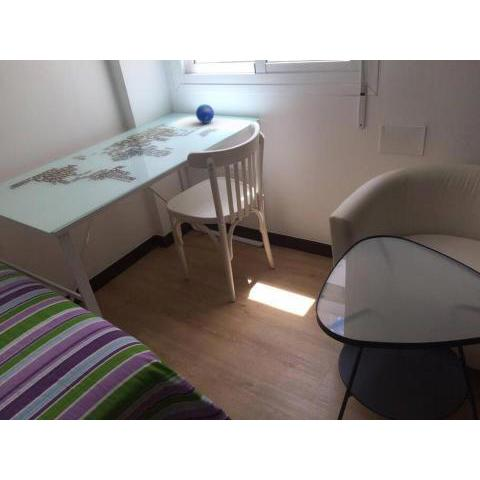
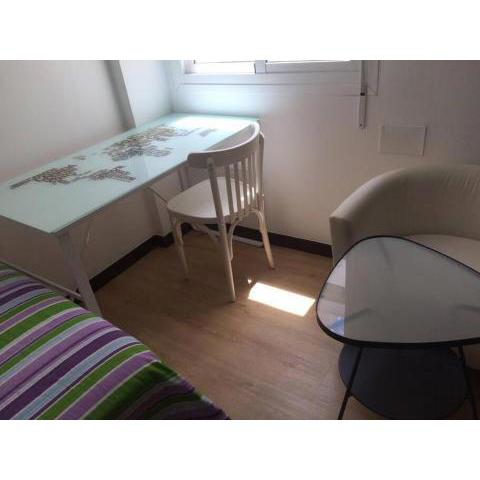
- decorative orb [195,103,215,124]
